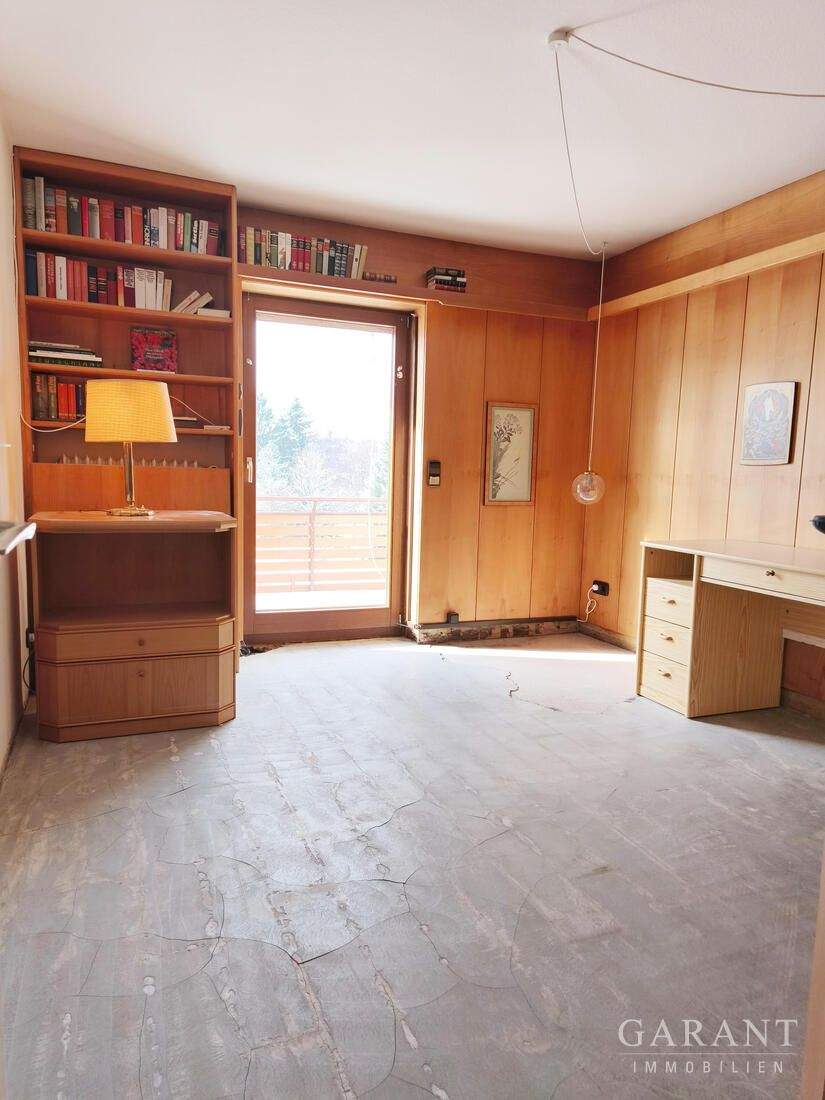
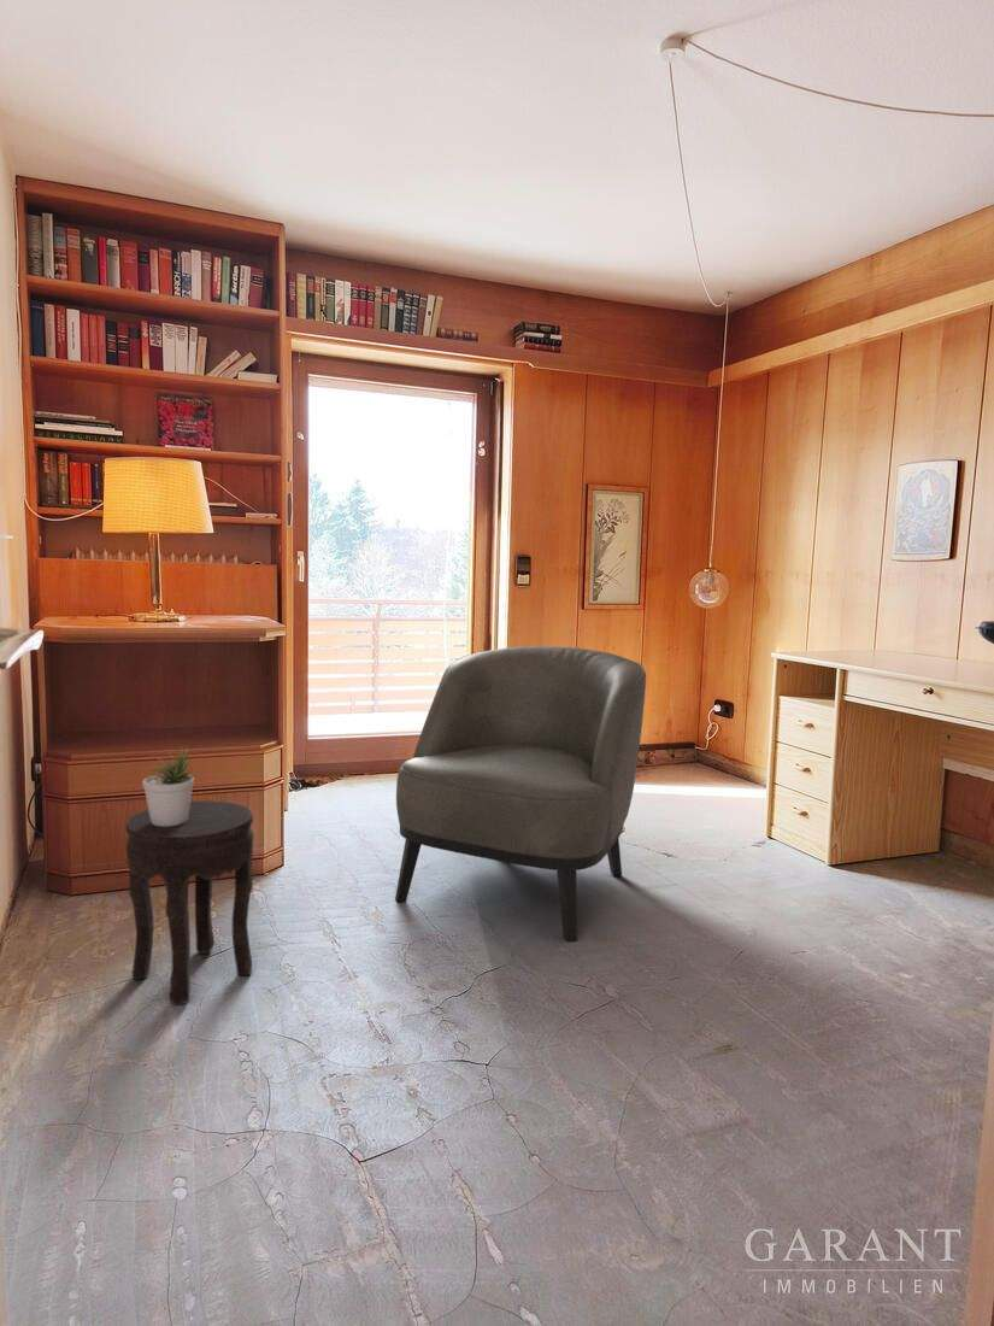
+ side table [124,799,255,1007]
+ potted plant [141,746,201,827]
+ armchair [394,645,647,944]
